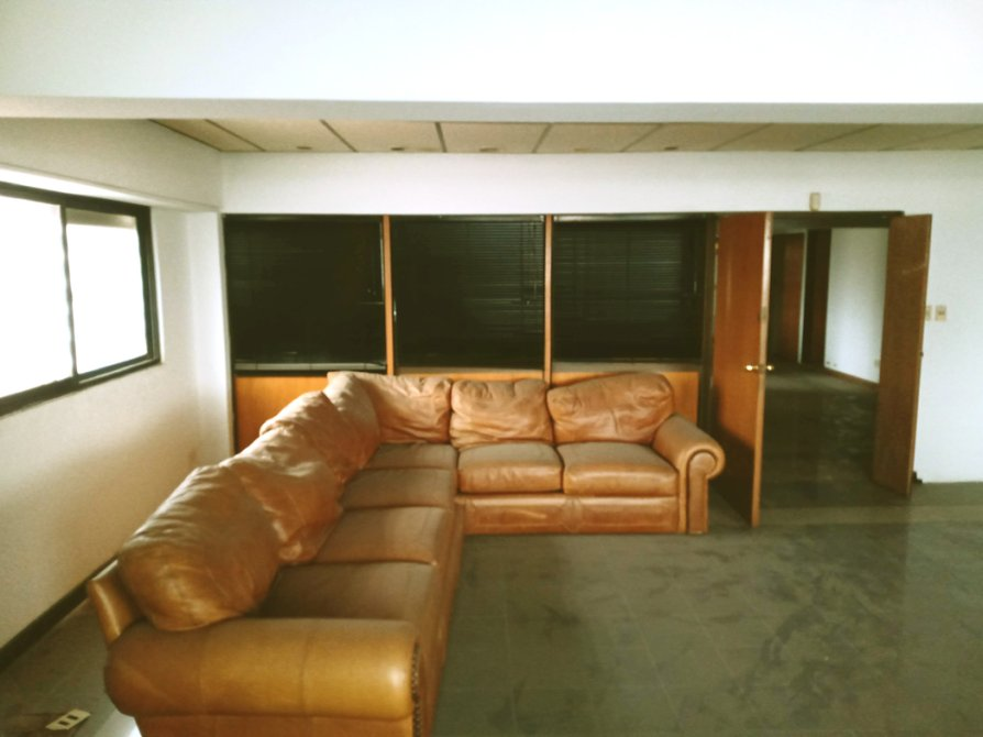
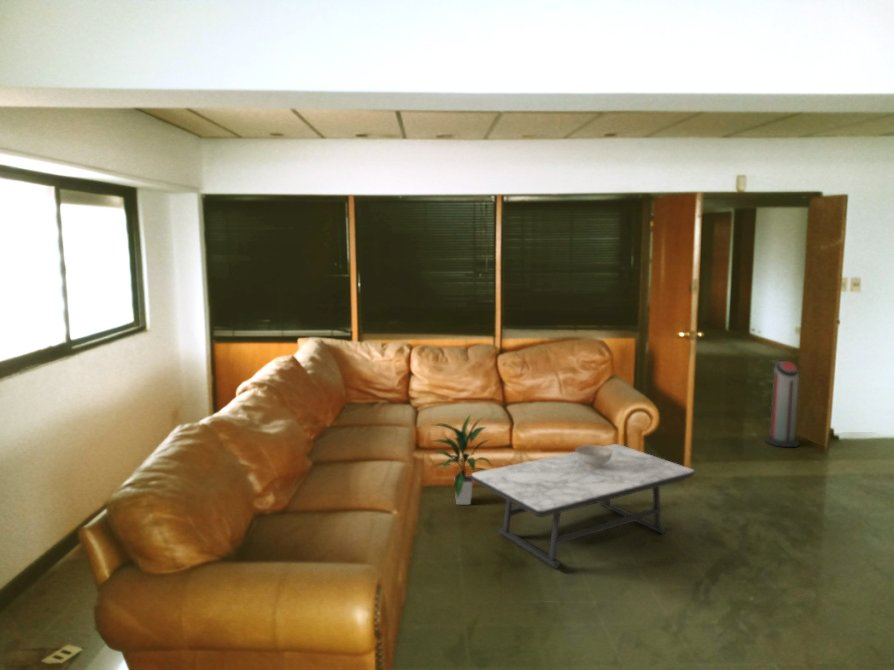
+ indoor plant [431,414,494,506]
+ coffee table [470,443,696,570]
+ decorative bowl [574,444,613,468]
+ air purifier [765,360,800,448]
